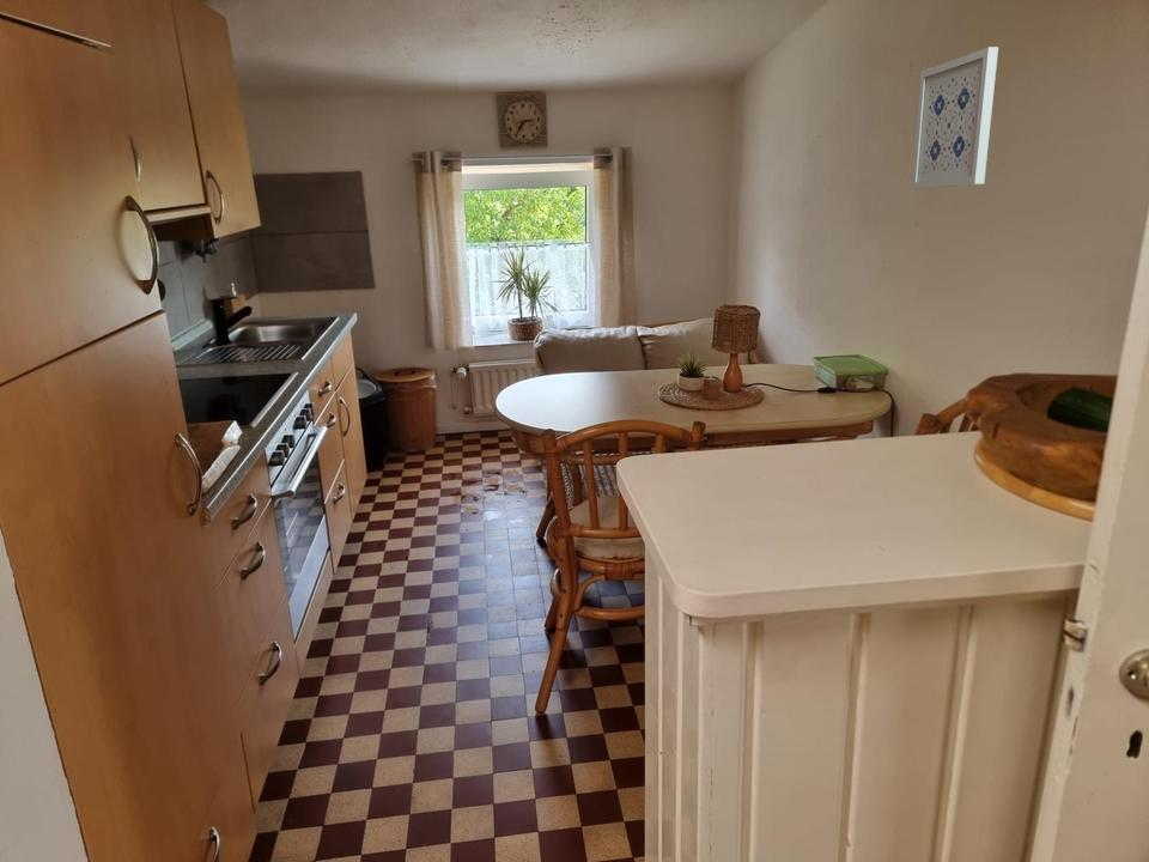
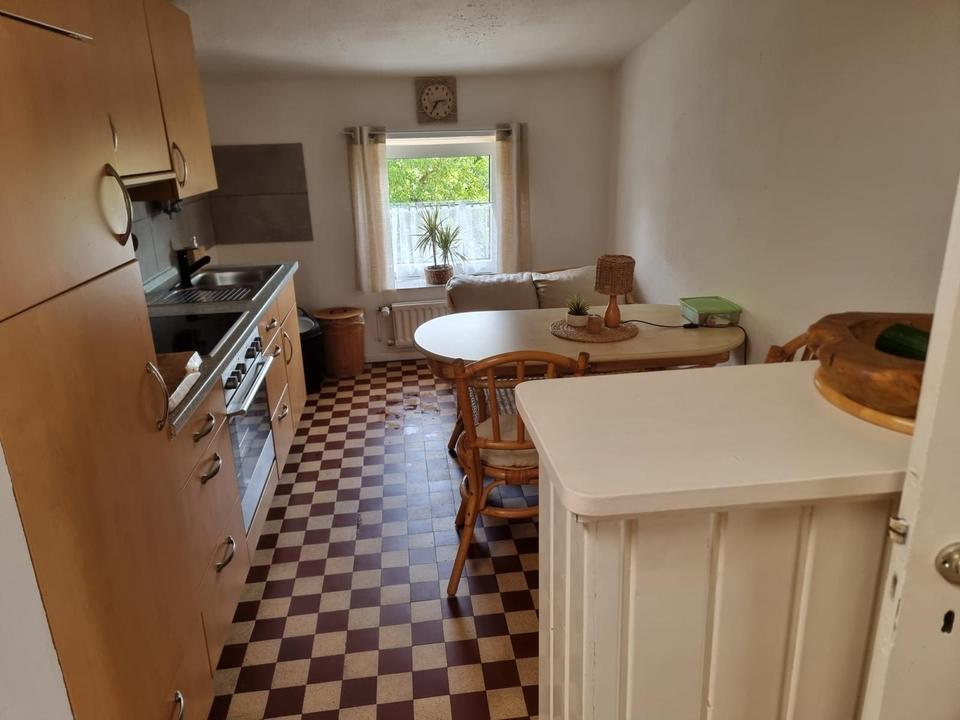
- wall art [911,45,999,190]
